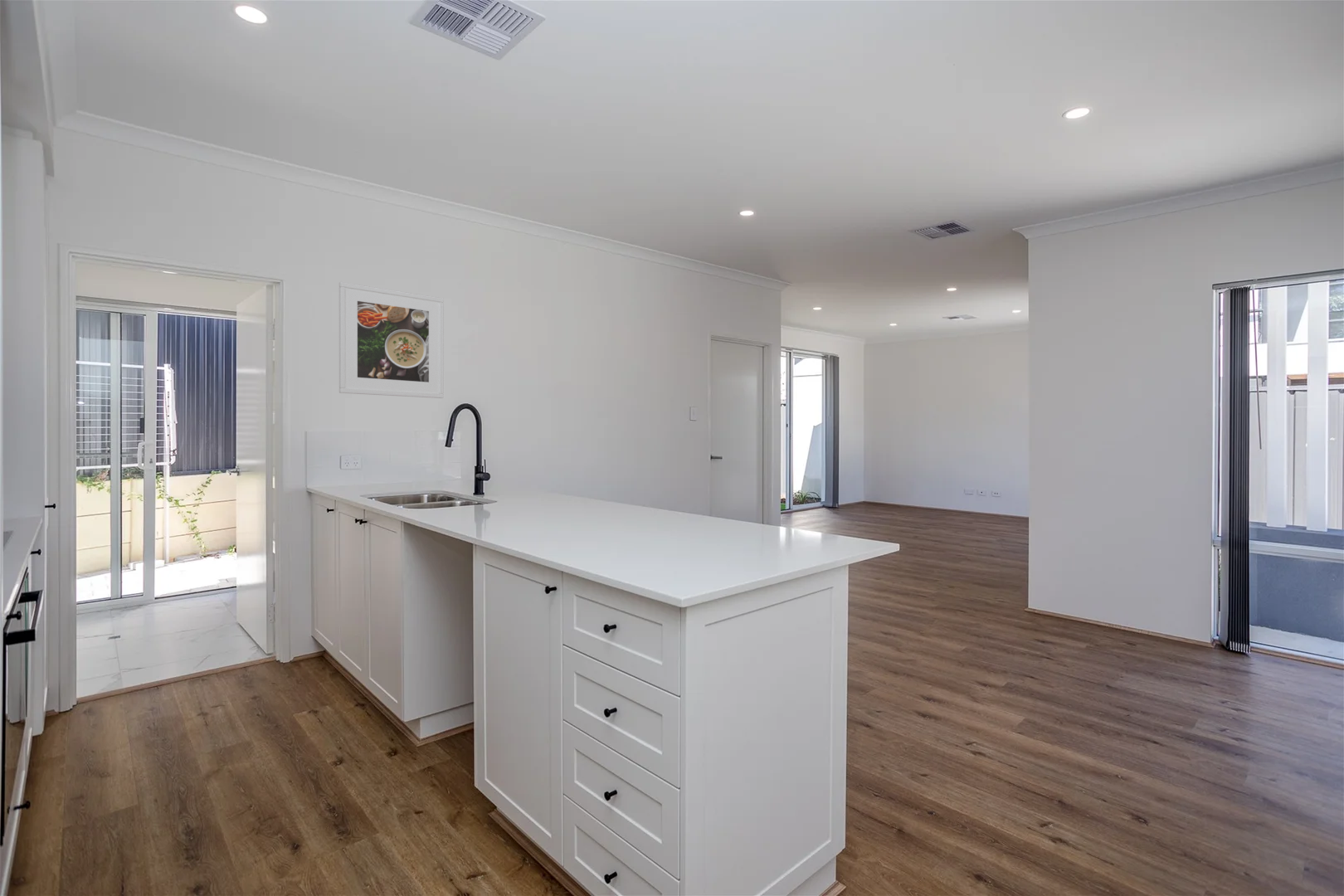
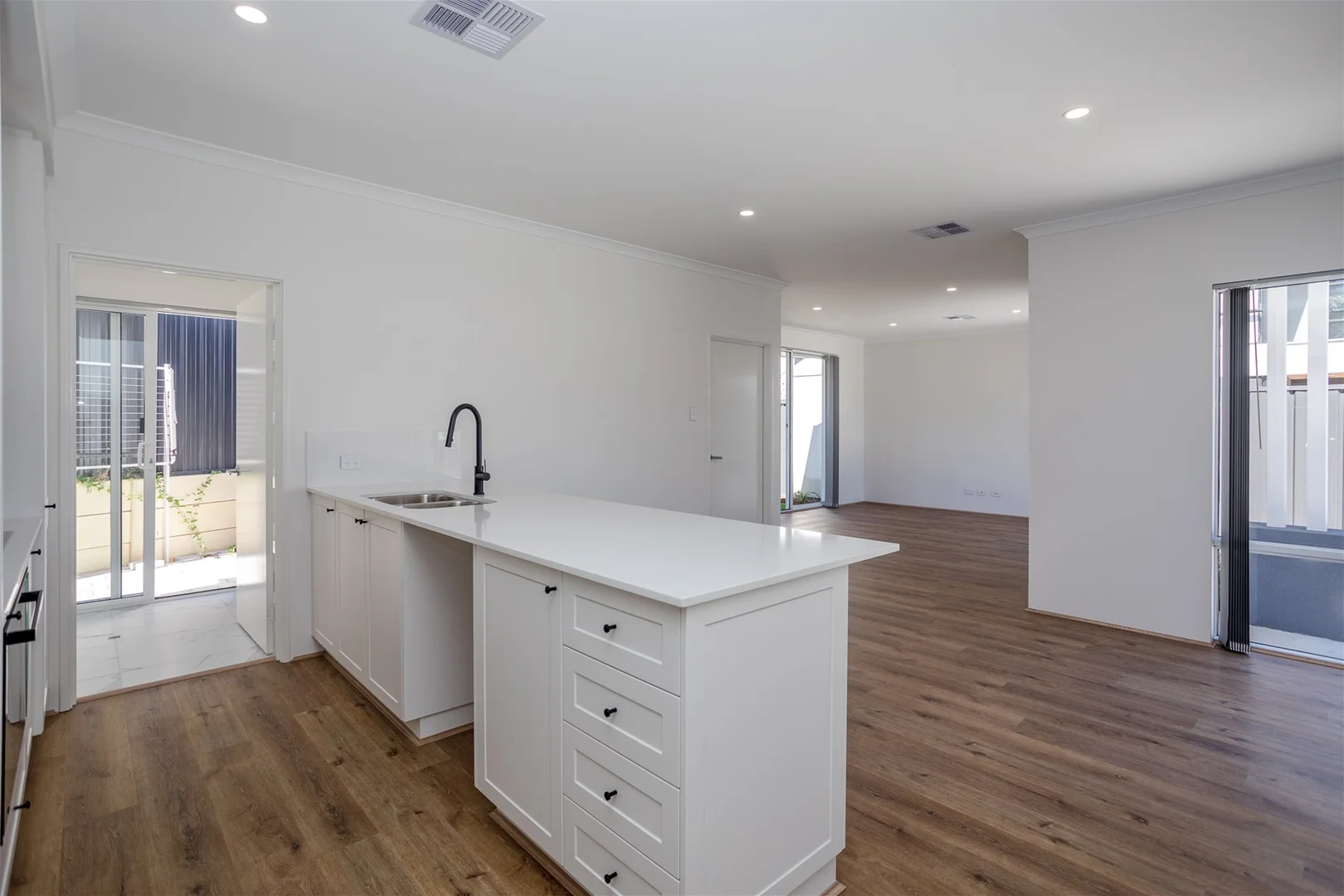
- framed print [338,281,445,399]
